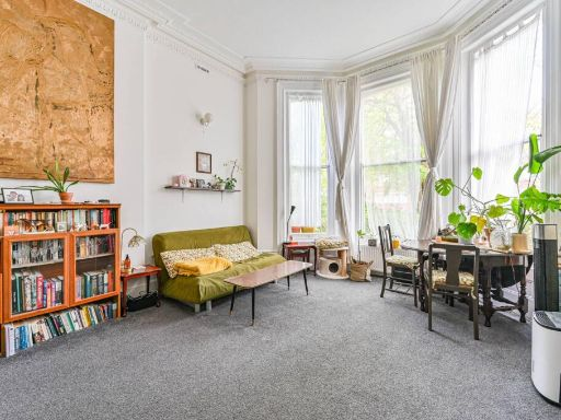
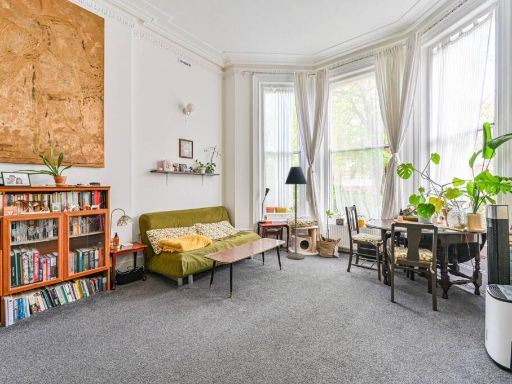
+ floor lamp [284,166,308,260]
